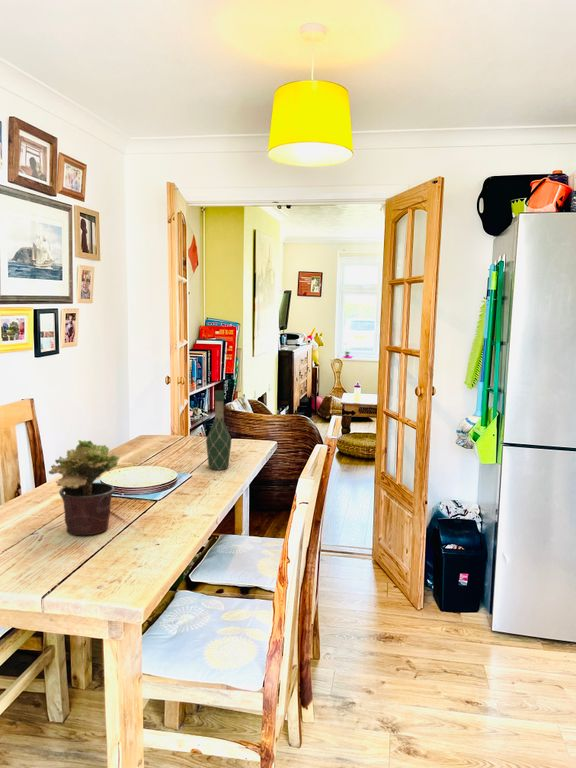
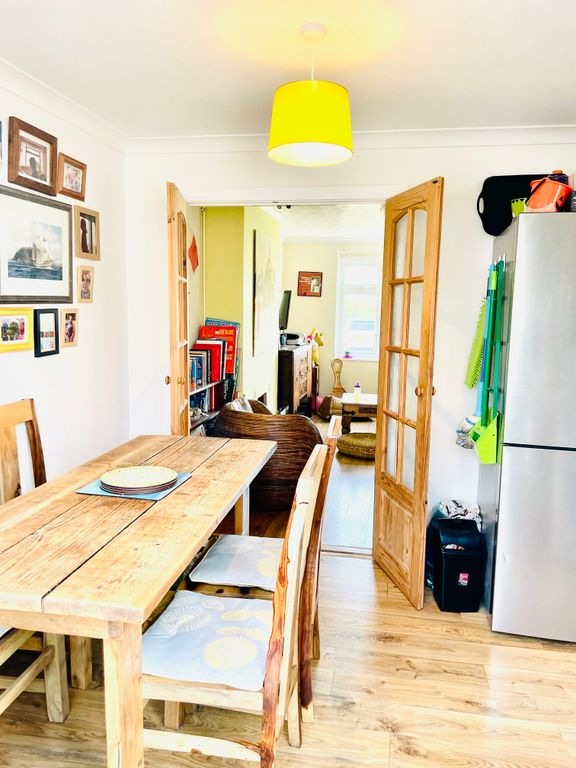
- wine bottle [205,390,232,471]
- potted plant [48,439,121,536]
